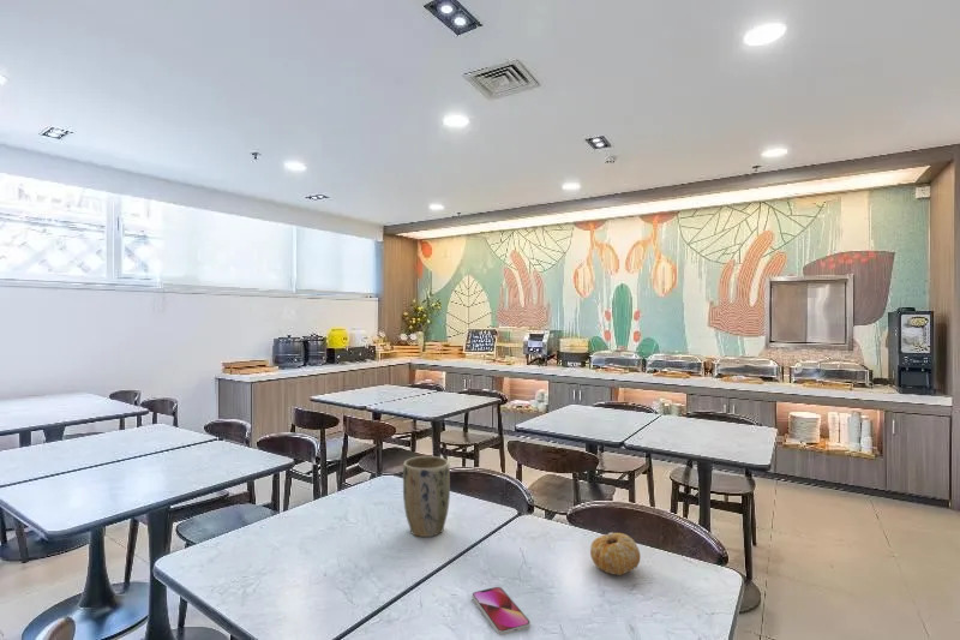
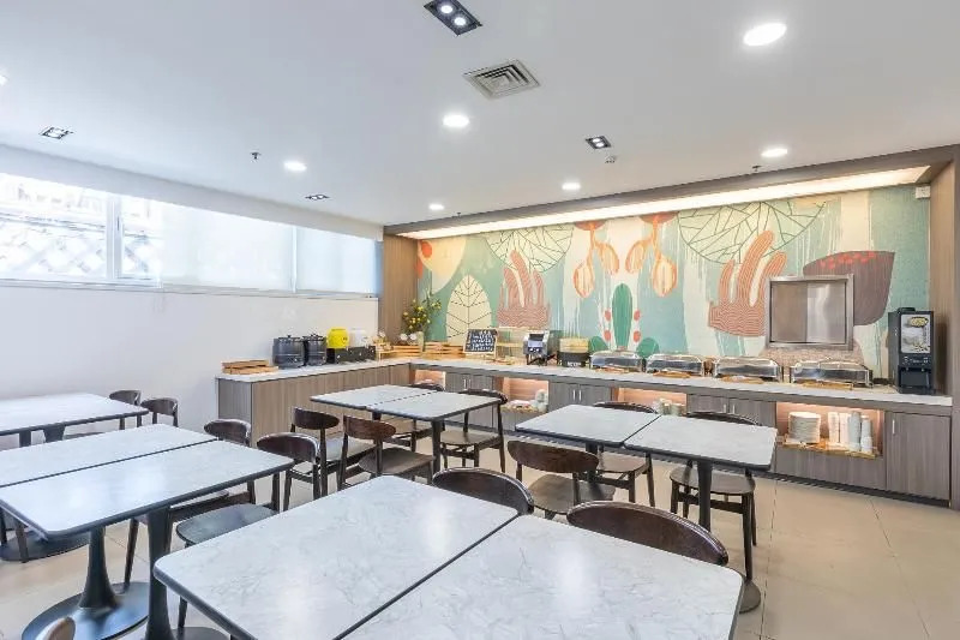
- plant pot [402,455,451,538]
- smartphone [472,586,532,636]
- fruit [589,532,642,576]
